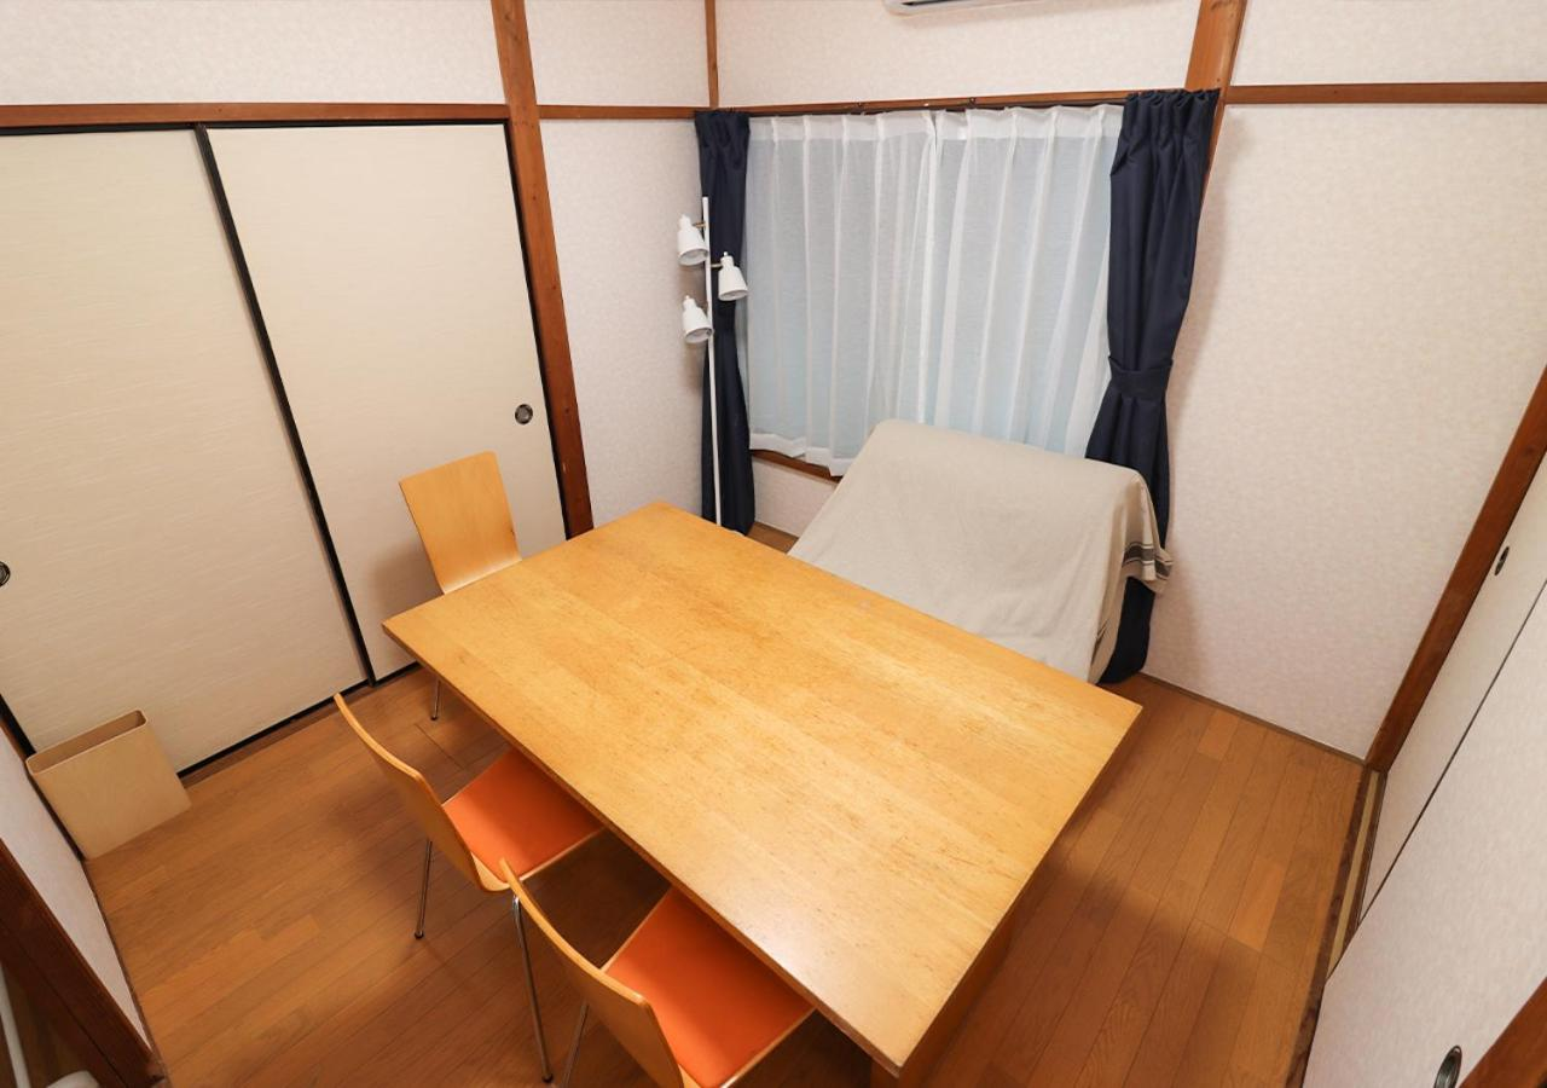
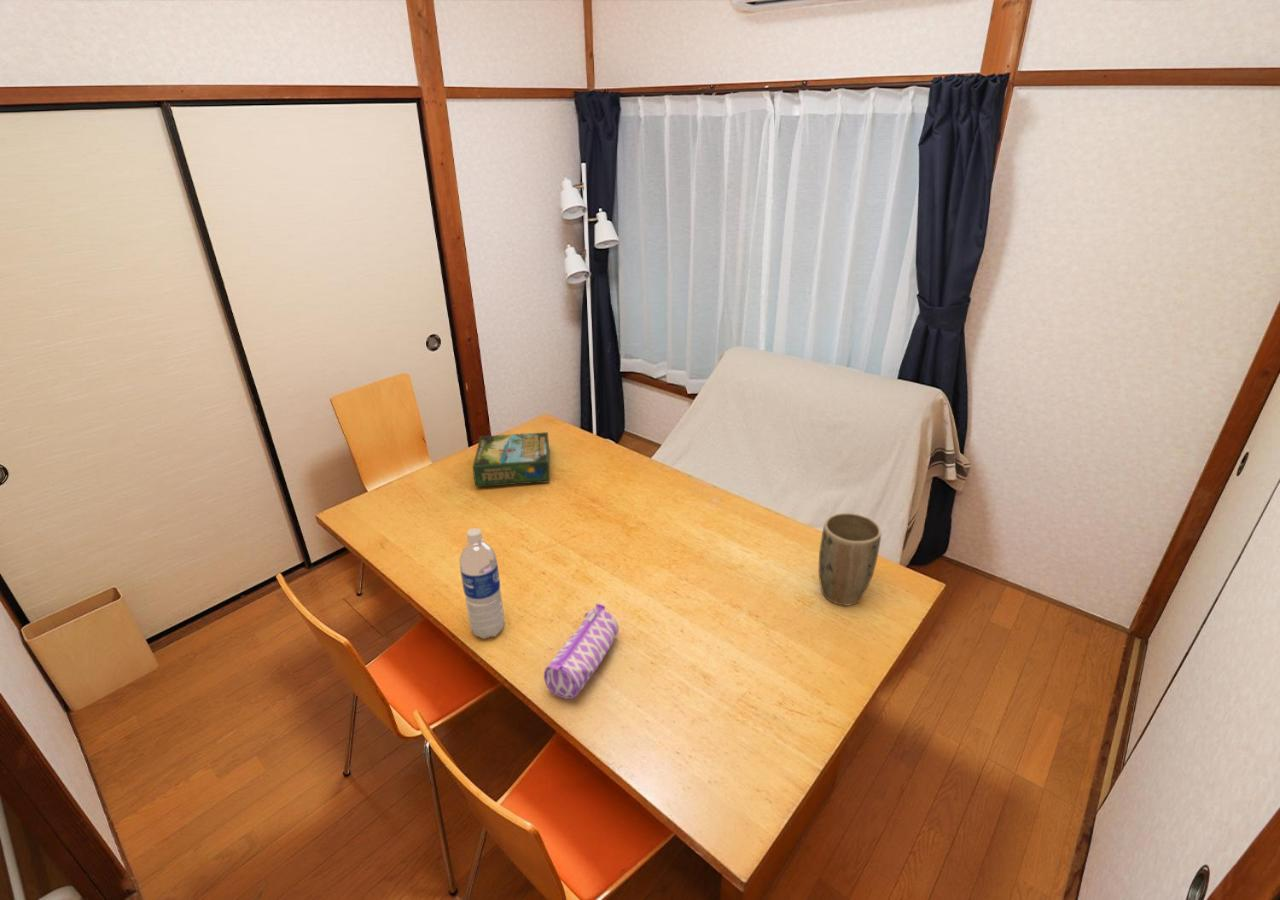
+ pencil case [543,602,620,700]
+ plant pot [818,512,882,607]
+ water bottle [459,527,505,640]
+ board game [472,431,551,488]
